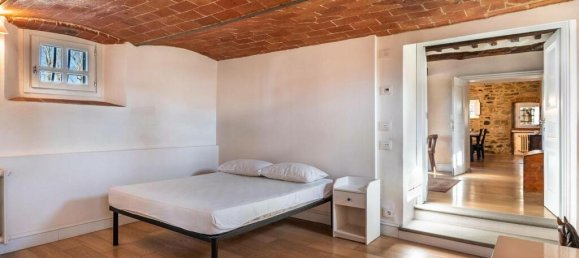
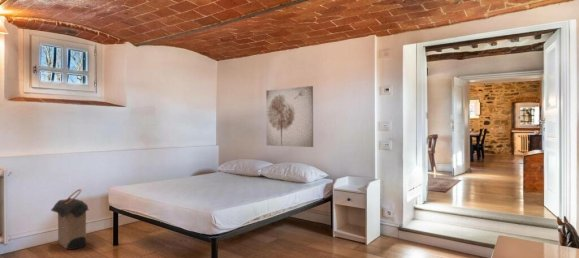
+ laundry hamper [50,188,89,251]
+ wall art [265,85,314,148]
